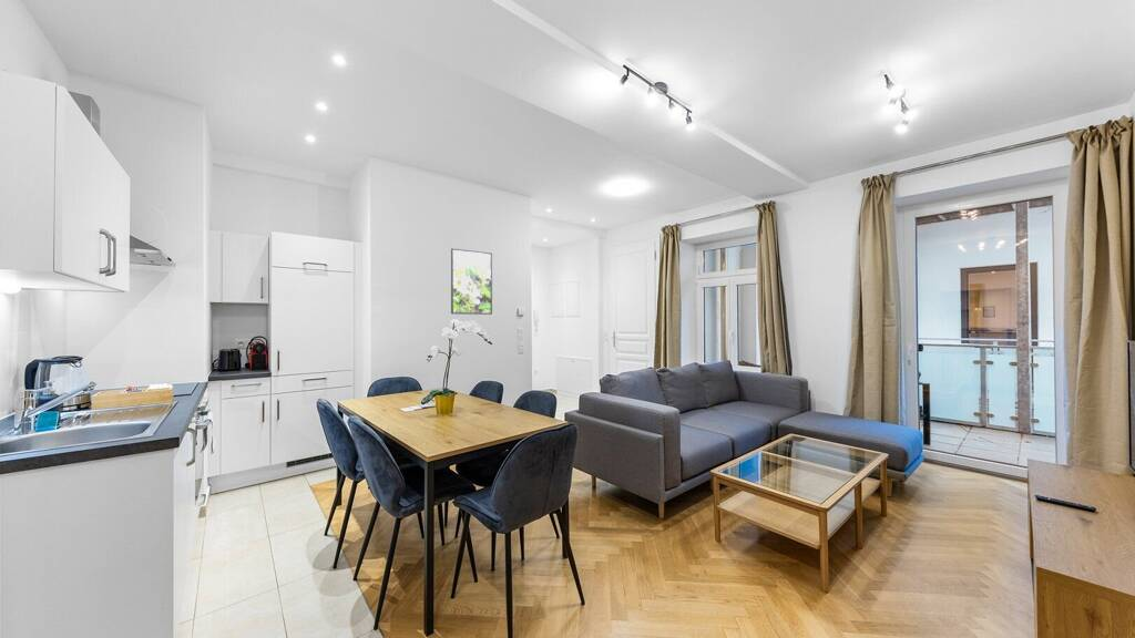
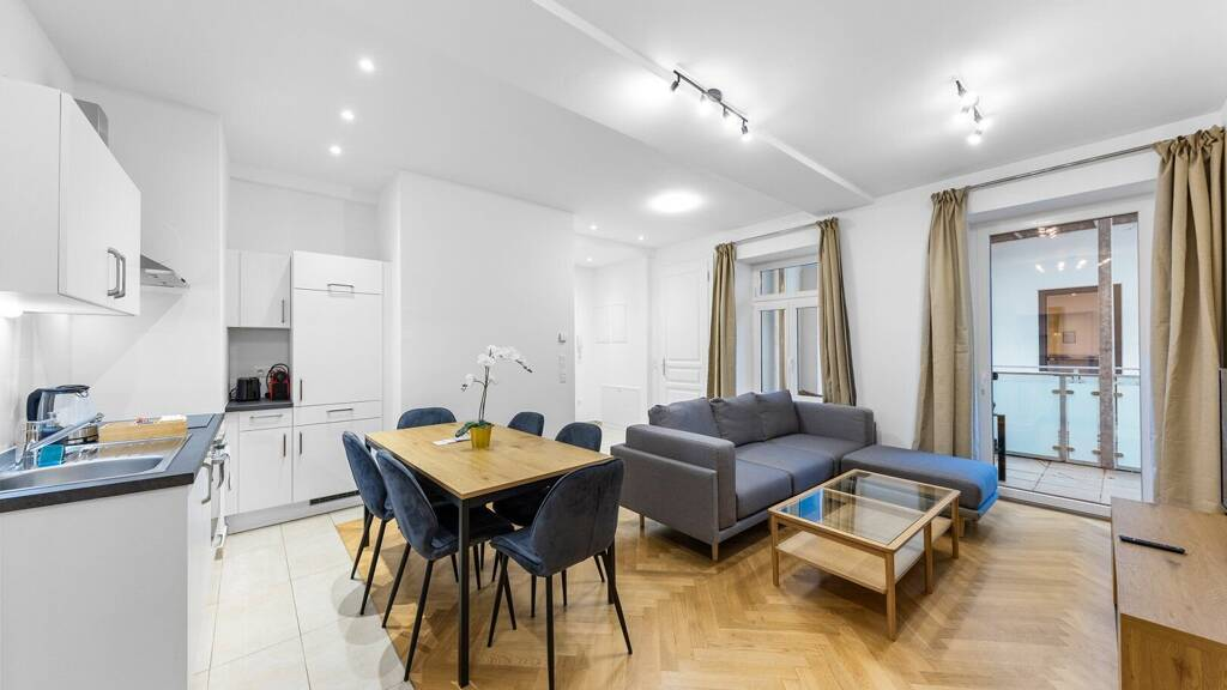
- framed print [450,247,493,316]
